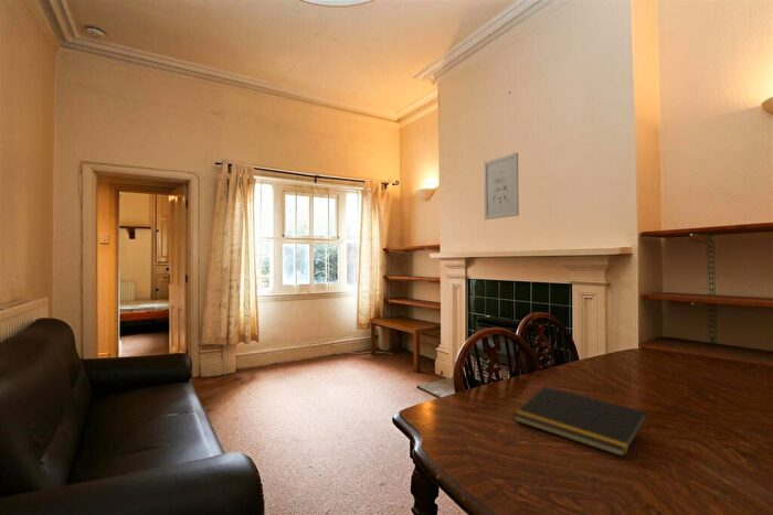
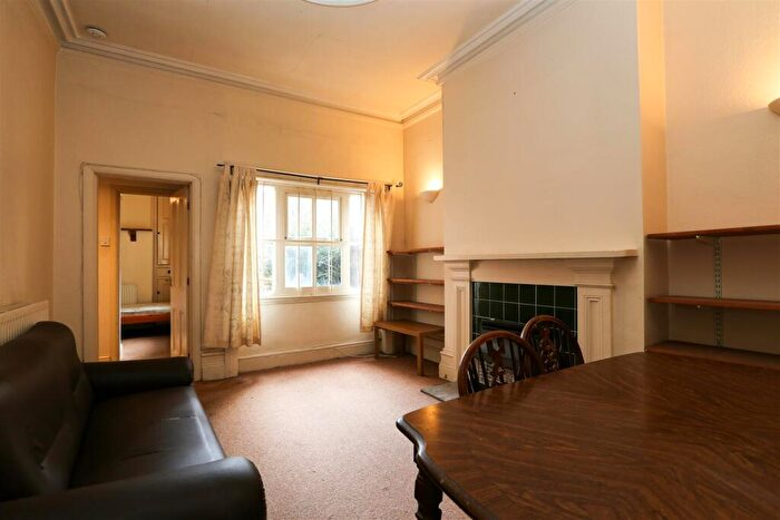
- notepad [512,385,648,458]
- wall art [483,152,520,221]
